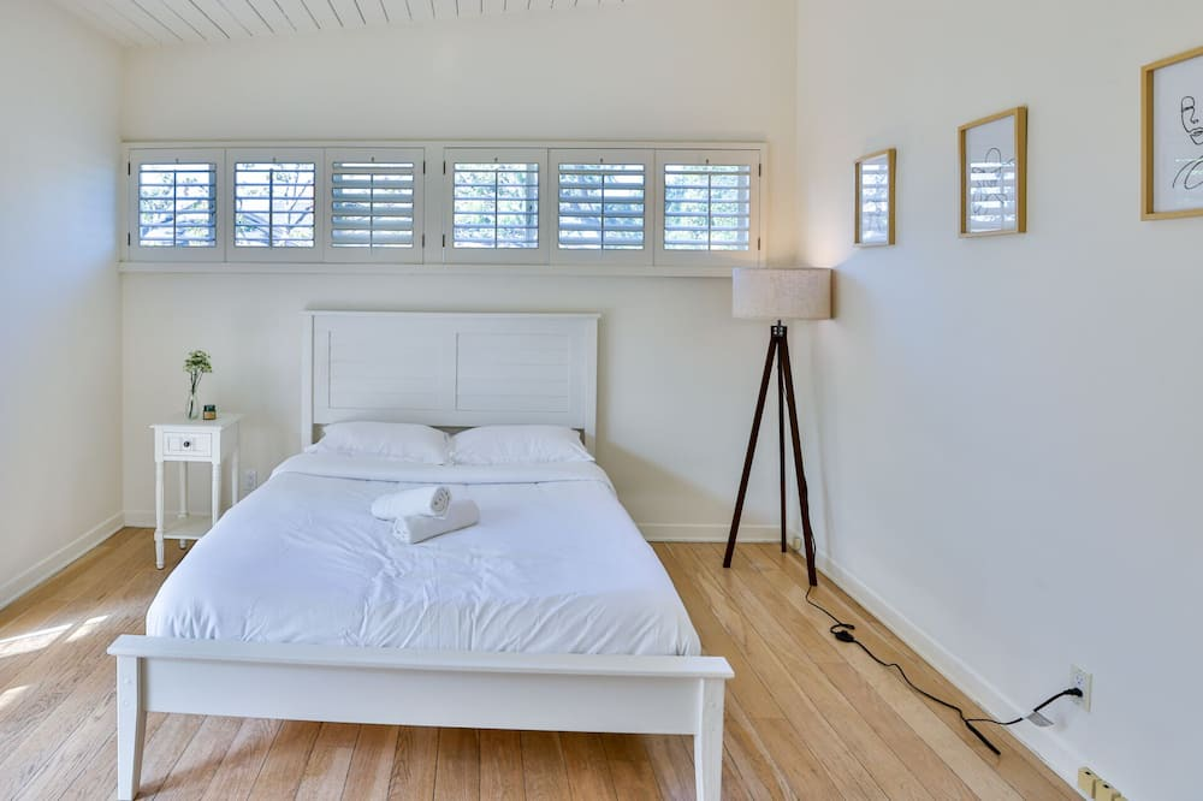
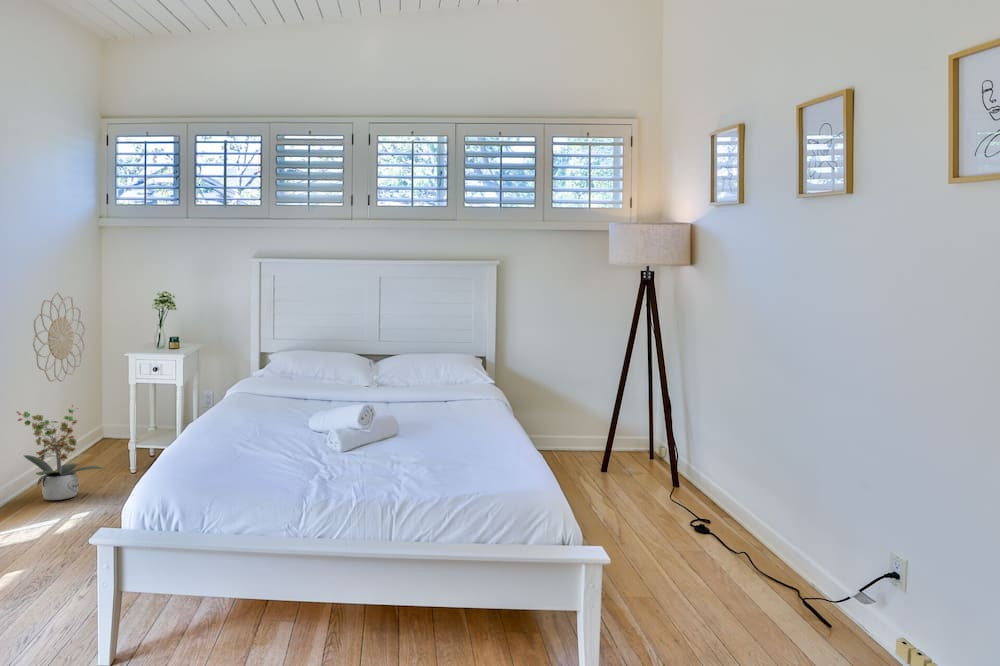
+ potted plant [15,404,105,501]
+ decorative wall piece [32,291,86,383]
